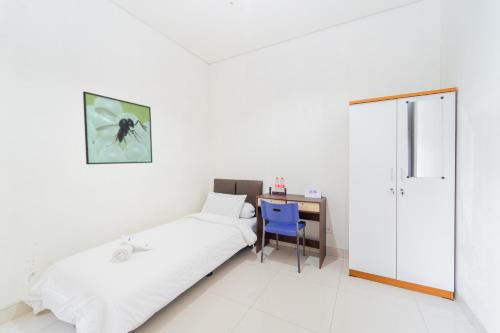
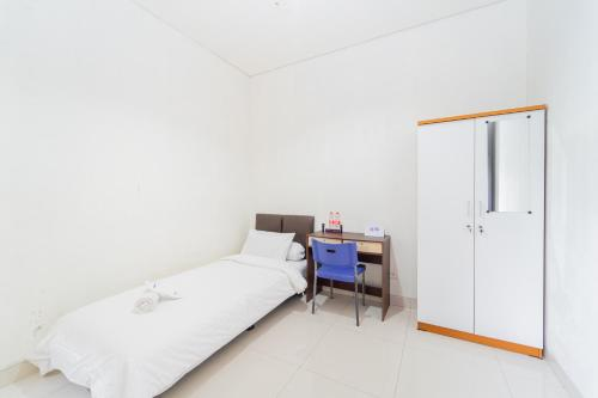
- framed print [82,91,153,165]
